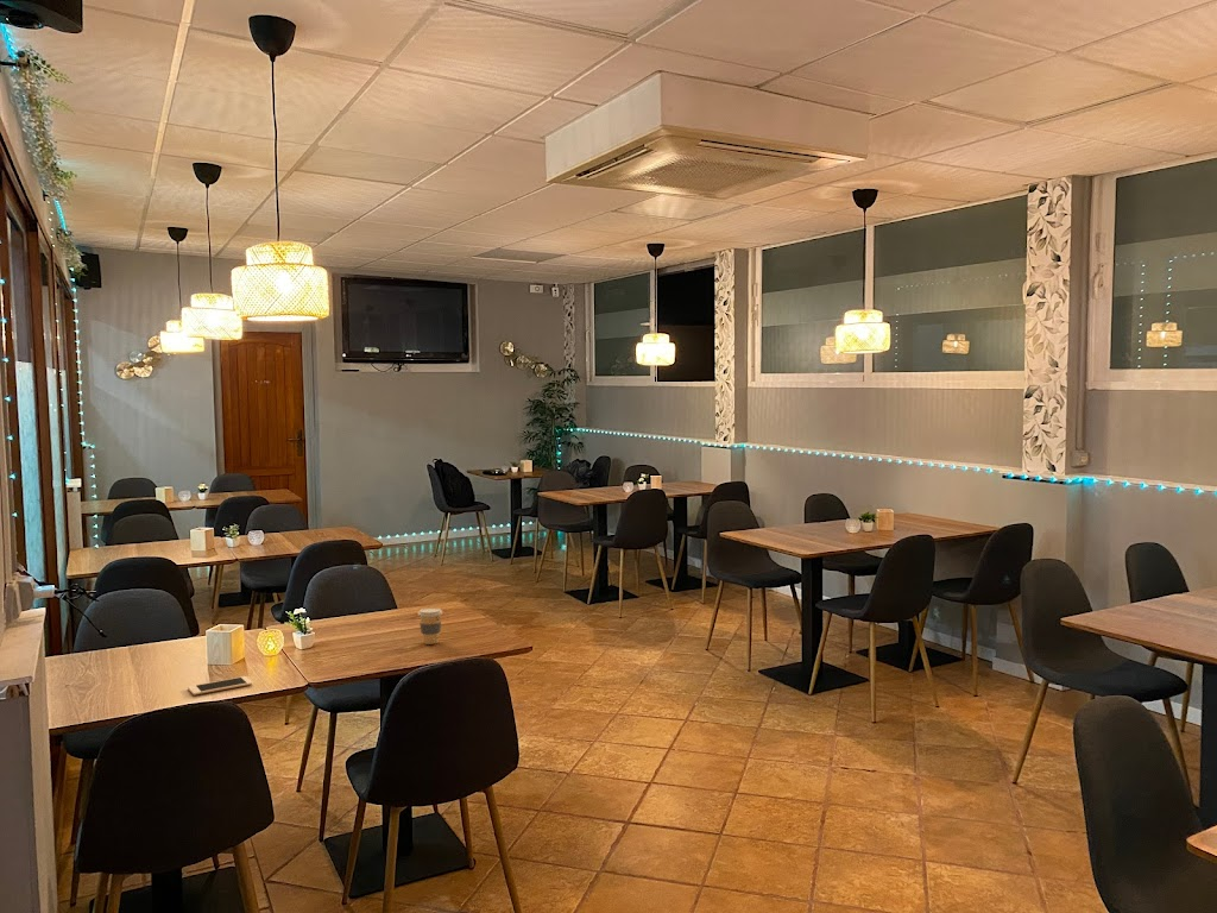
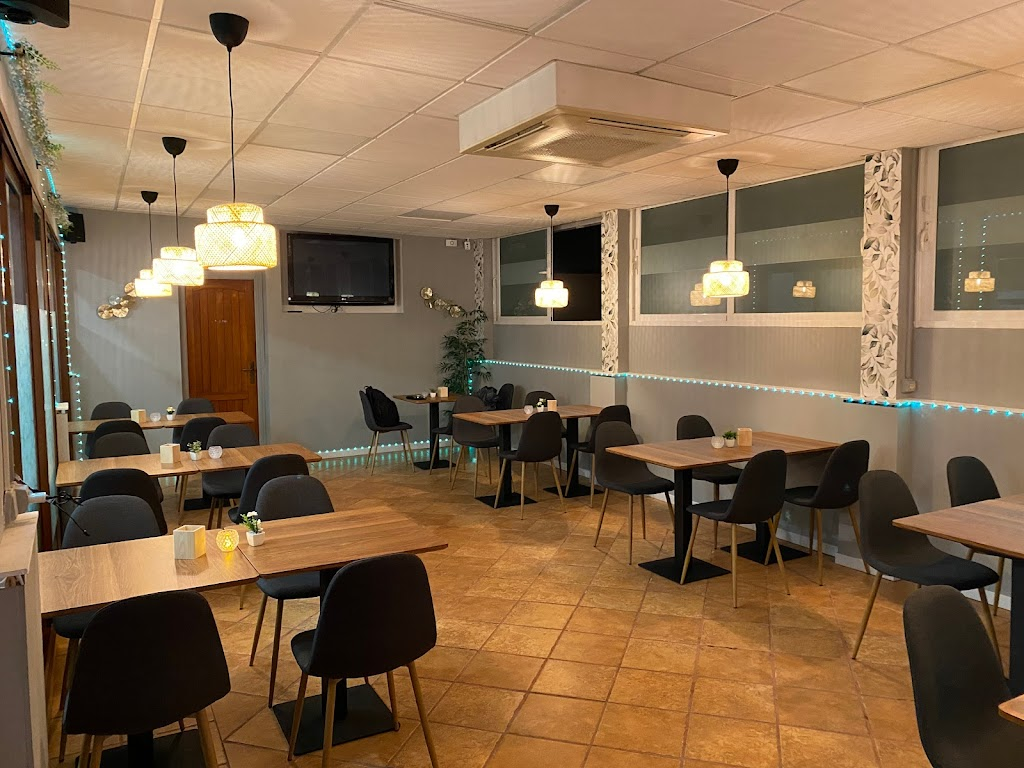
- cell phone [187,675,253,697]
- coffee cup [417,606,443,646]
